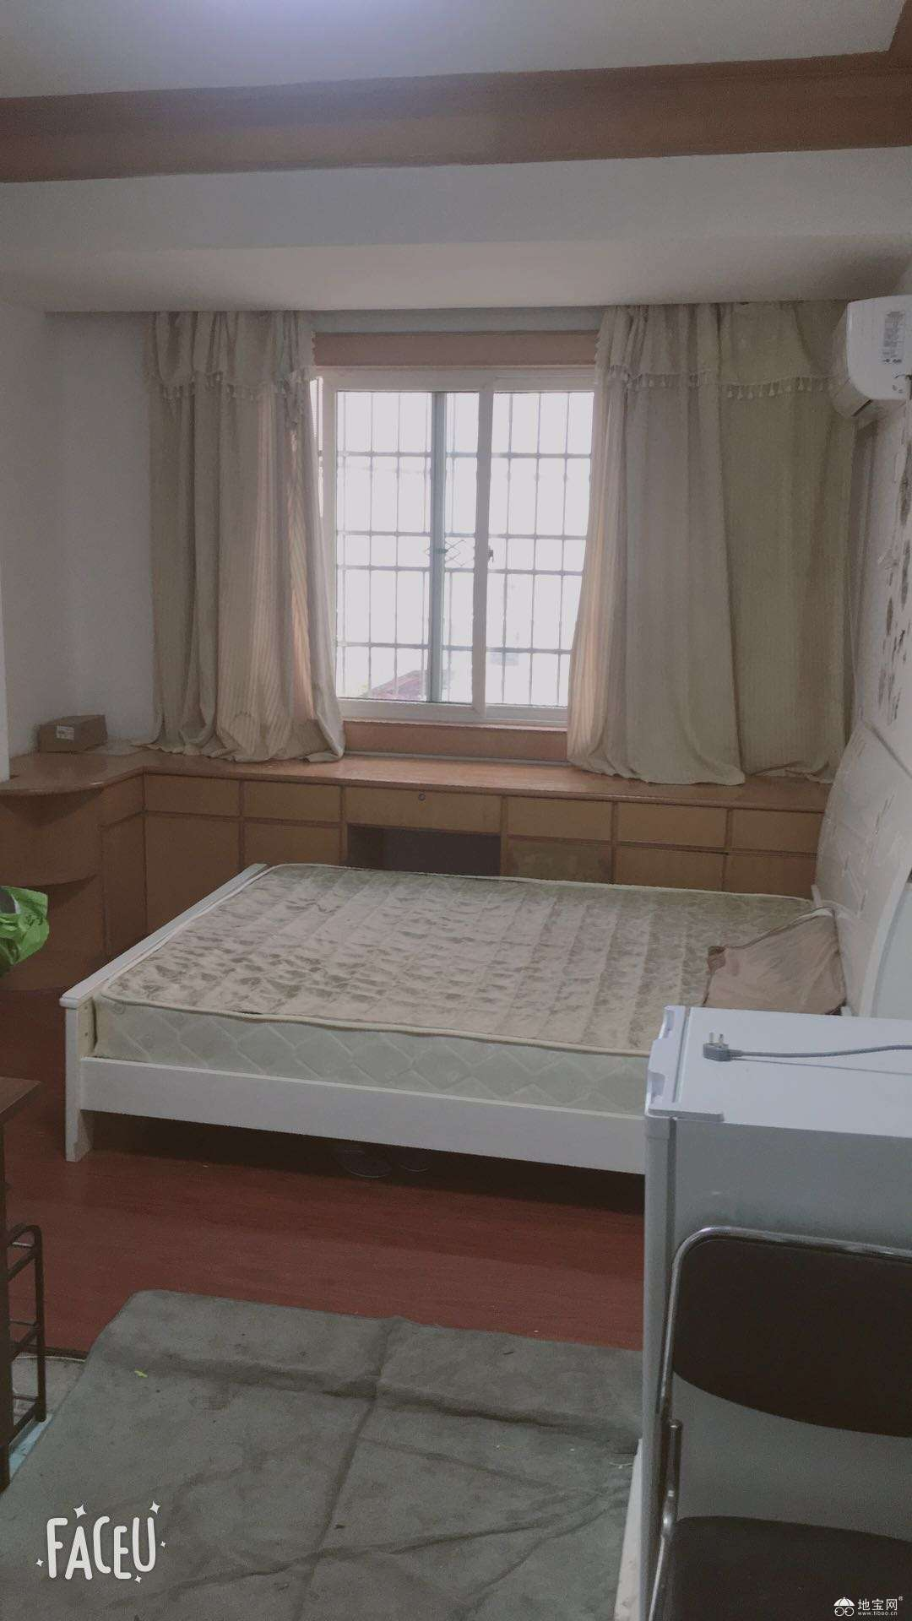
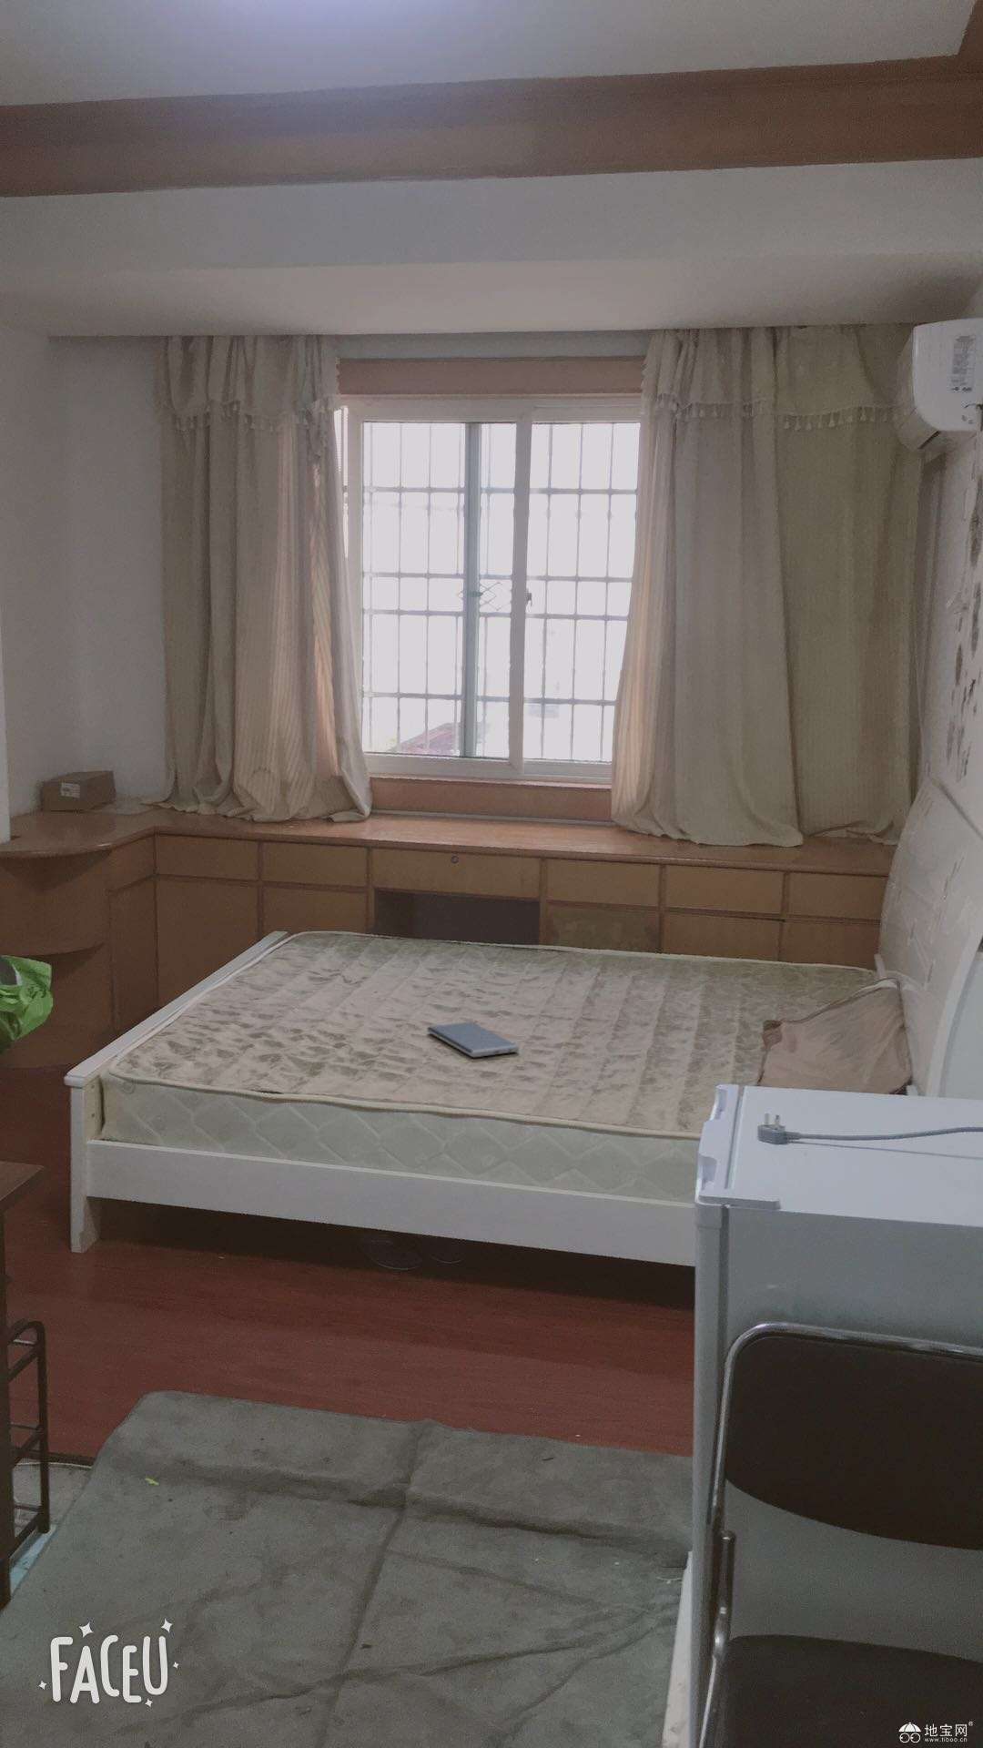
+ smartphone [426,1020,520,1058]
